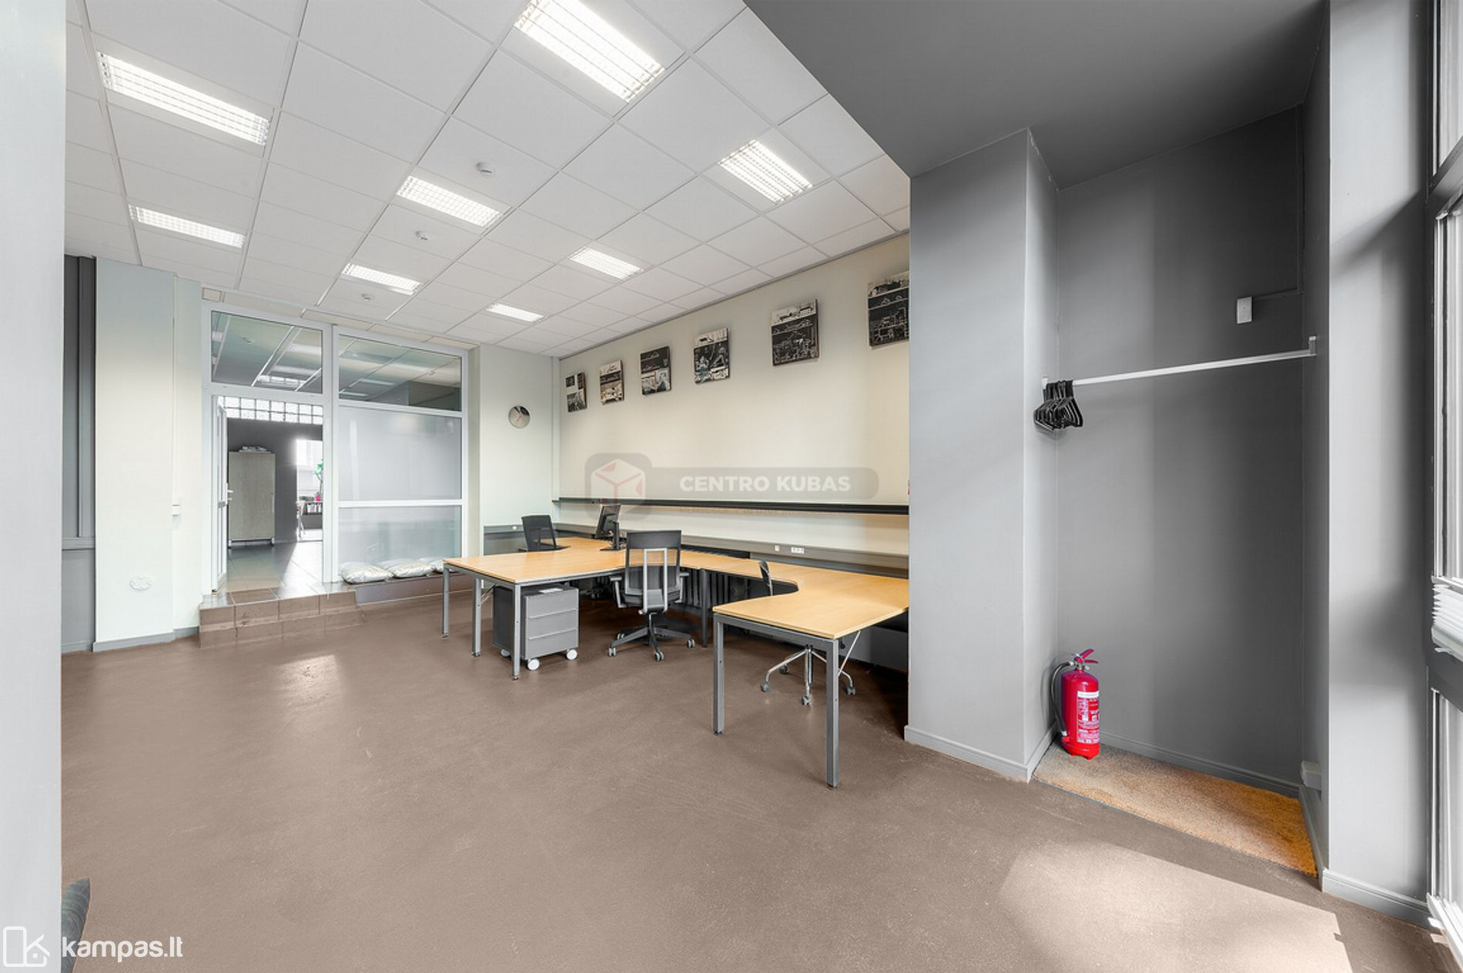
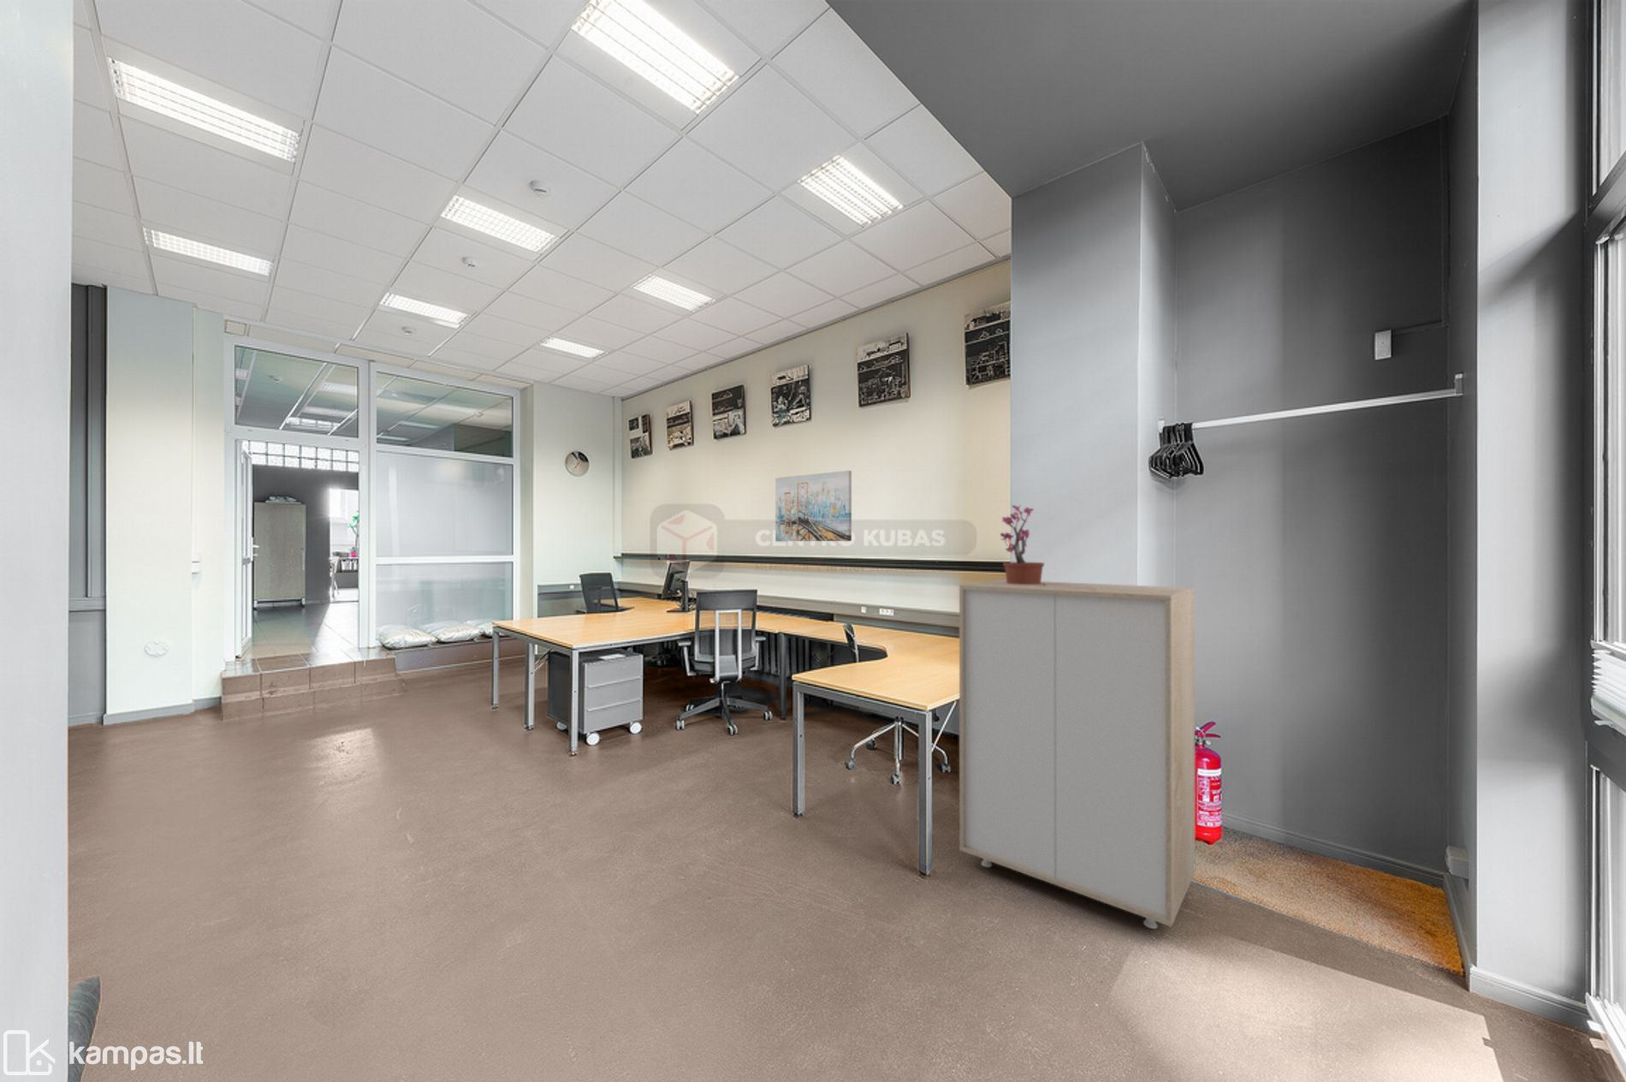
+ potted plant [1000,505,1045,586]
+ wall art [775,470,852,542]
+ storage cabinet [958,578,1195,930]
